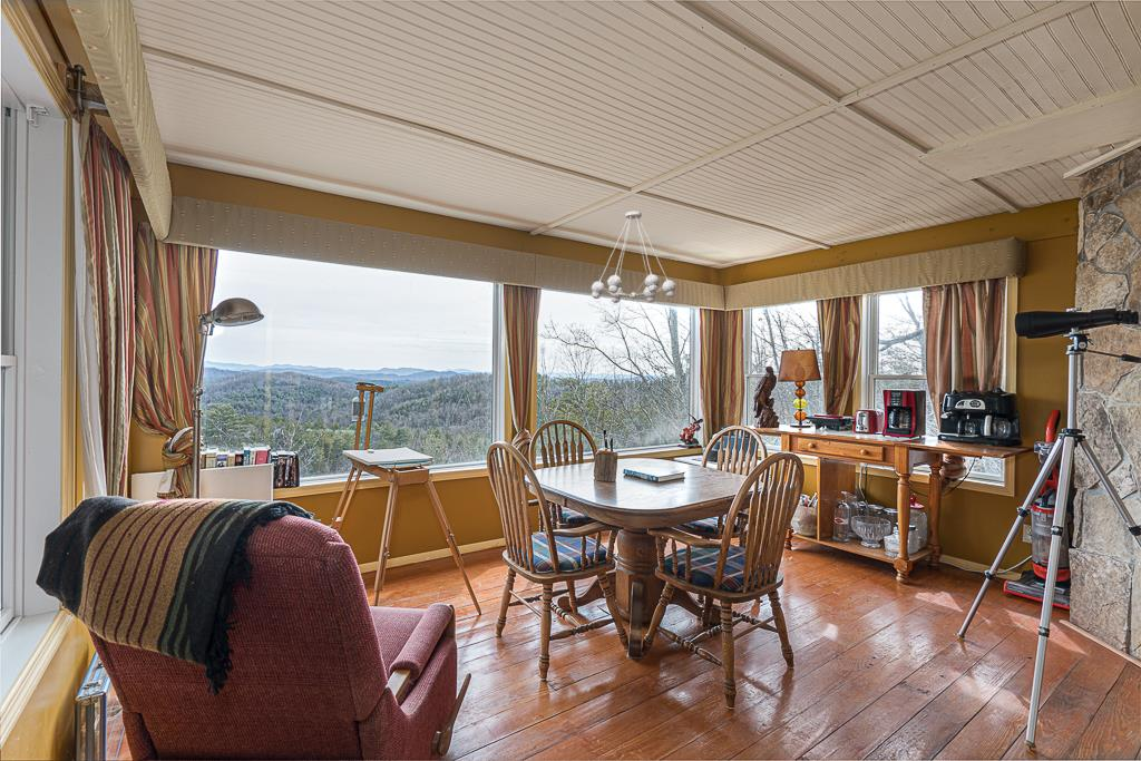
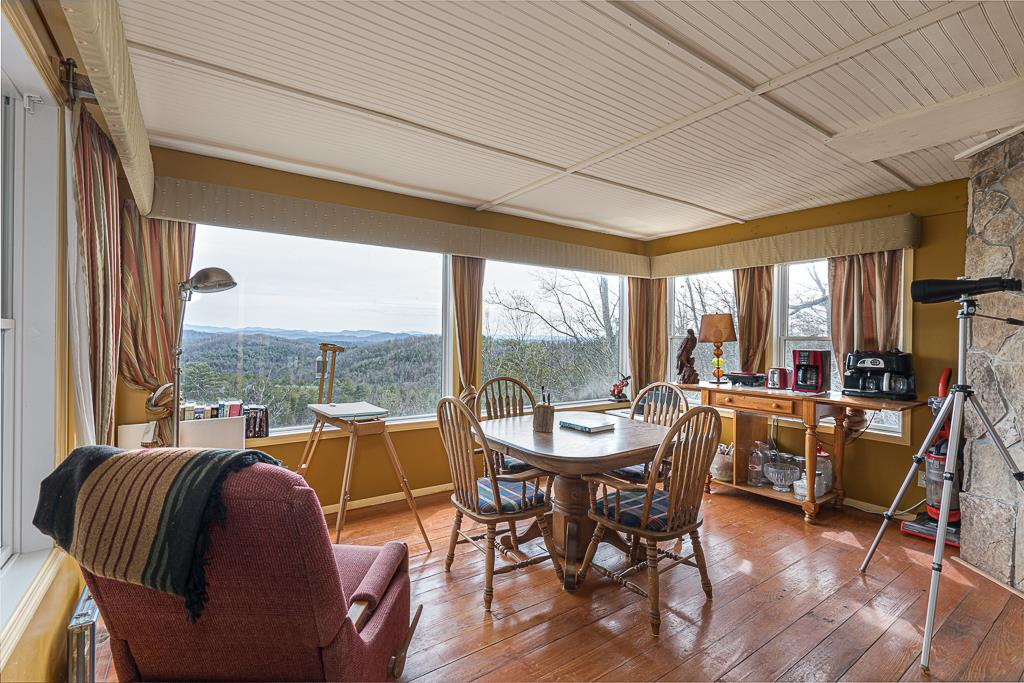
- chandelier [589,211,679,304]
